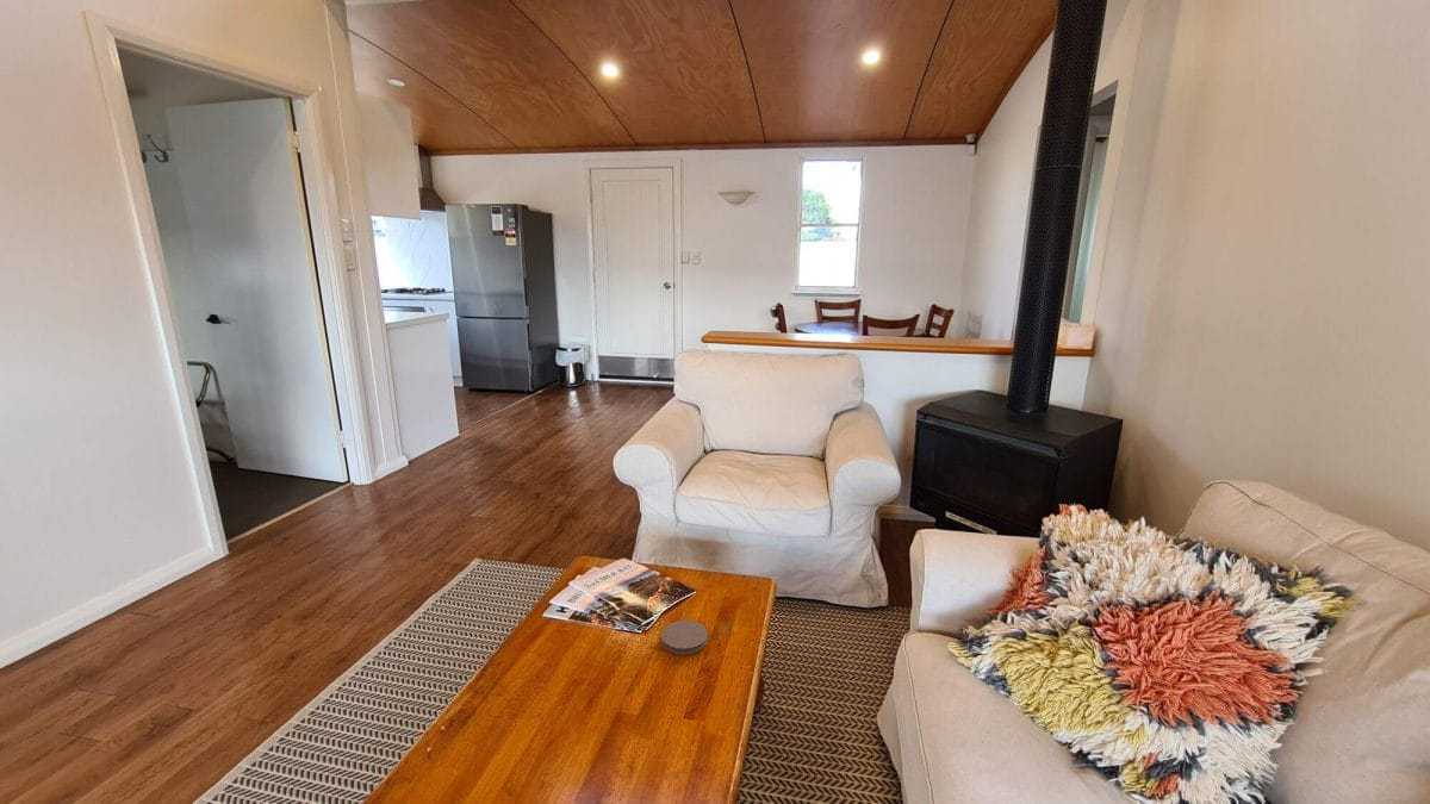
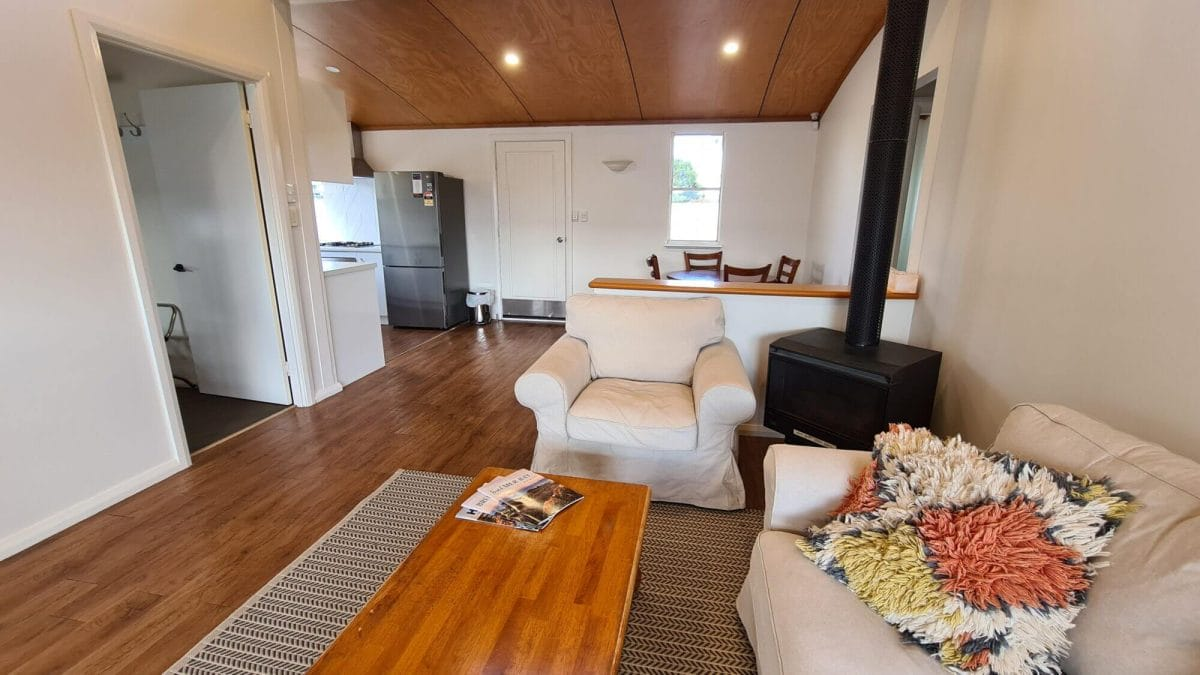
- coaster [660,619,709,655]
